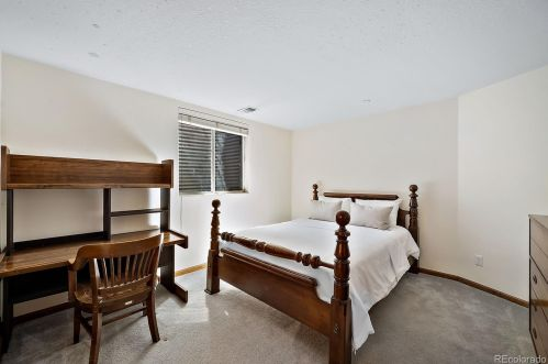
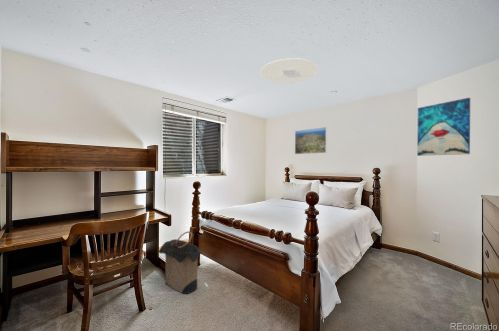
+ laundry hamper [158,230,202,295]
+ wall art [416,97,471,157]
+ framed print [294,126,328,155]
+ ceiling light [259,57,319,84]
